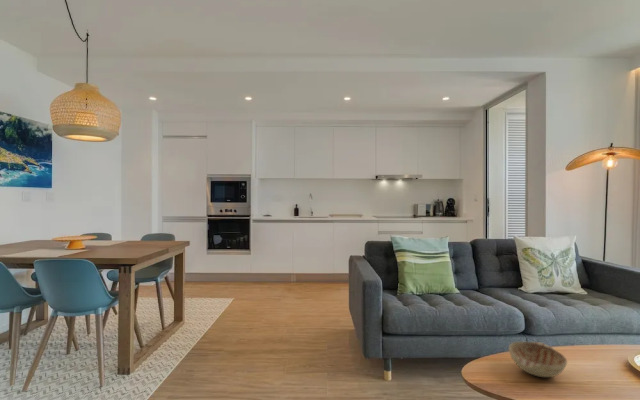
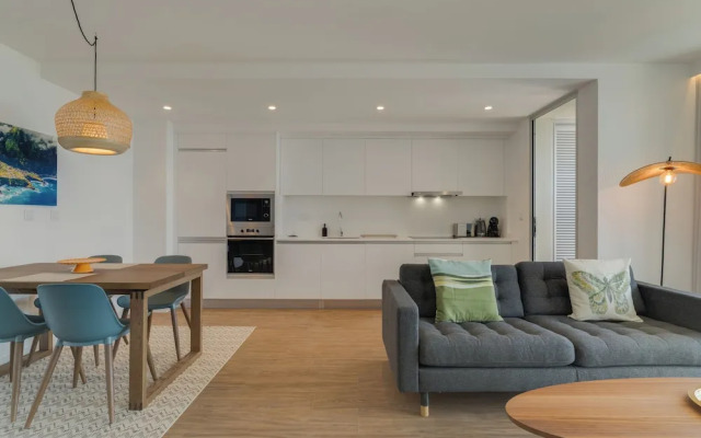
- decorative bowl [508,340,568,378]
